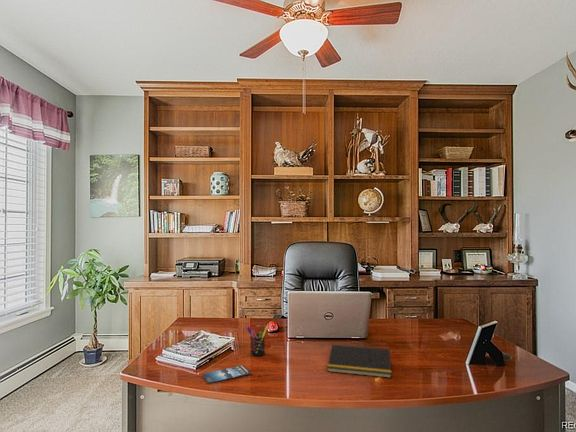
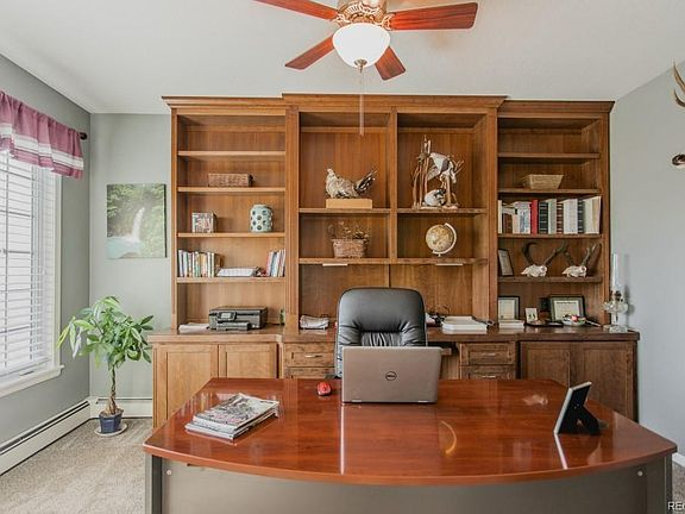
- notepad [326,344,392,379]
- smartphone [201,364,252,384]
- pen holder [246,323,269,357]
